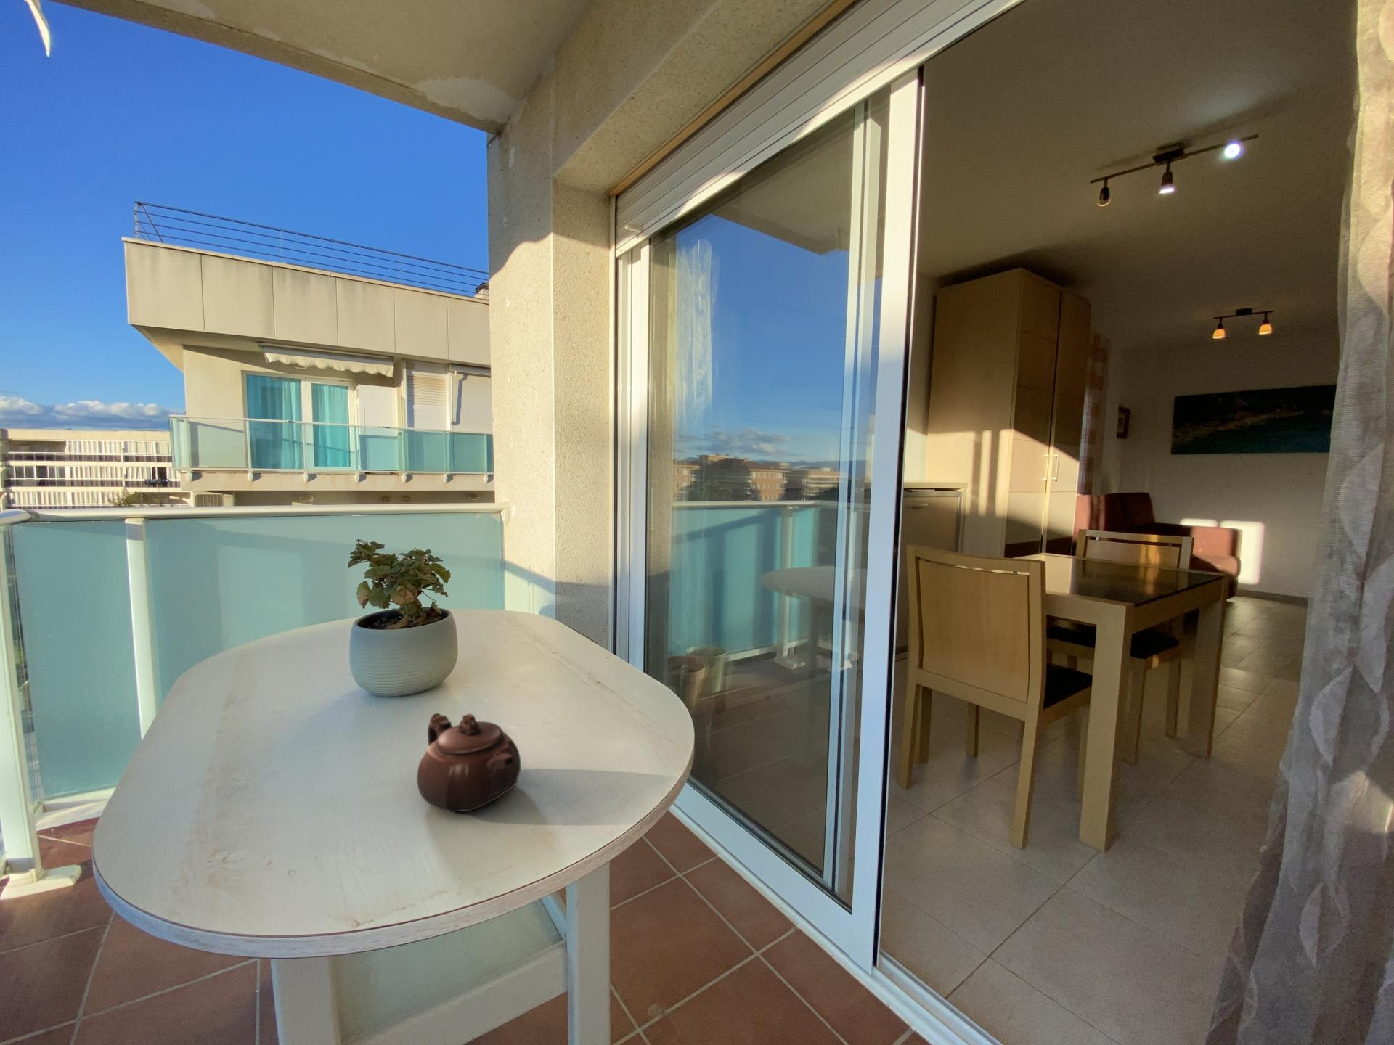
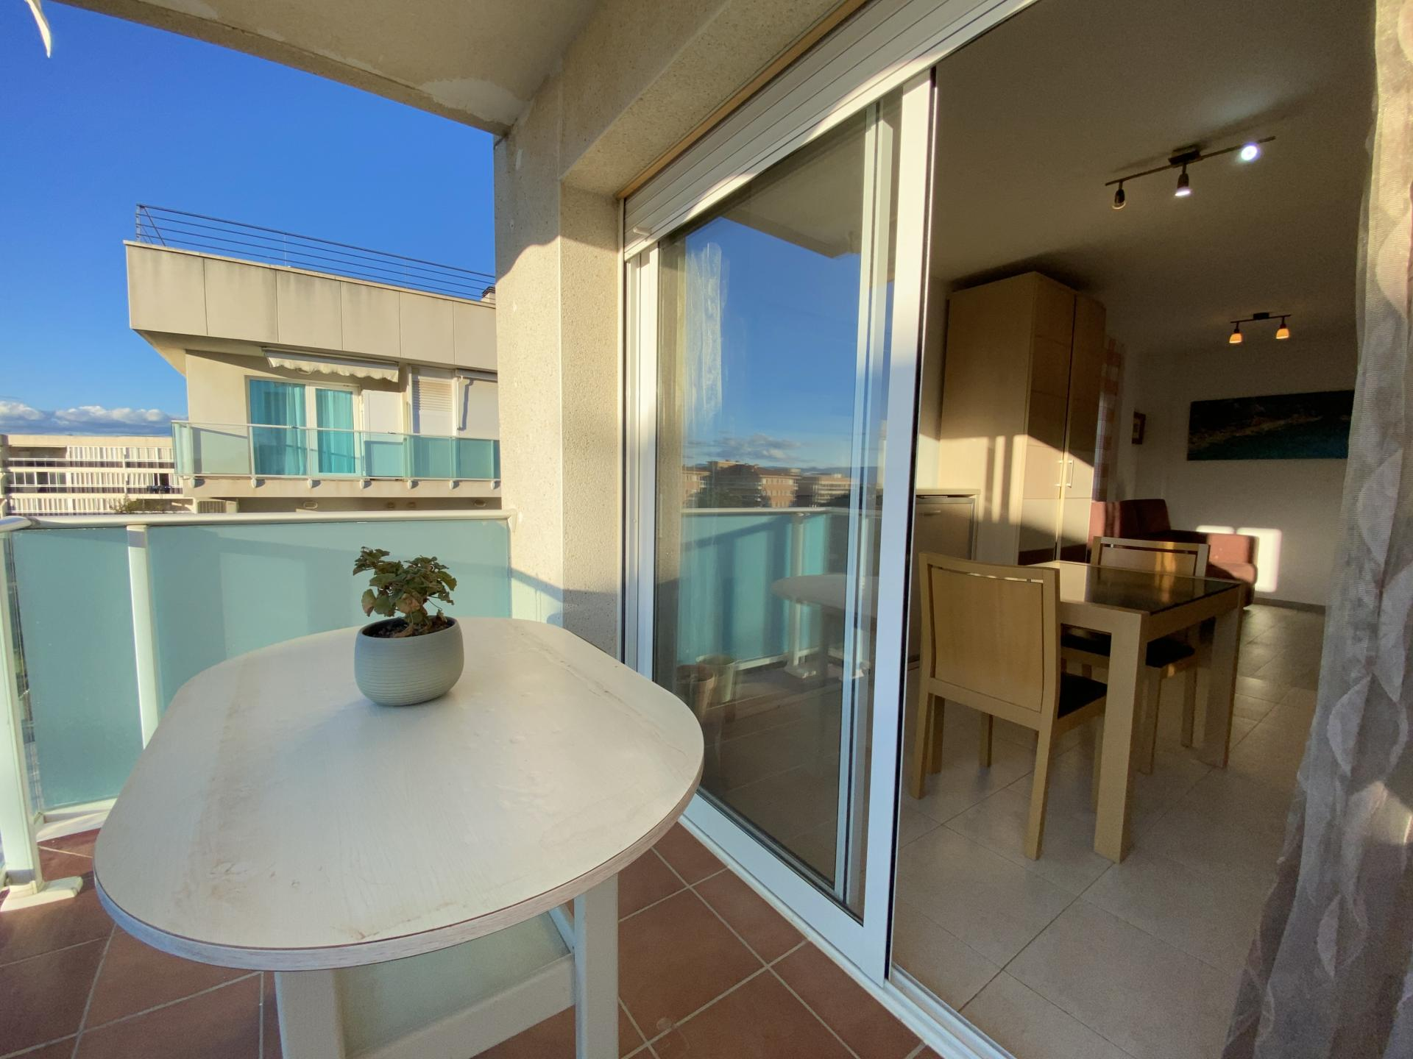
- teapot [416,712,521,813]
